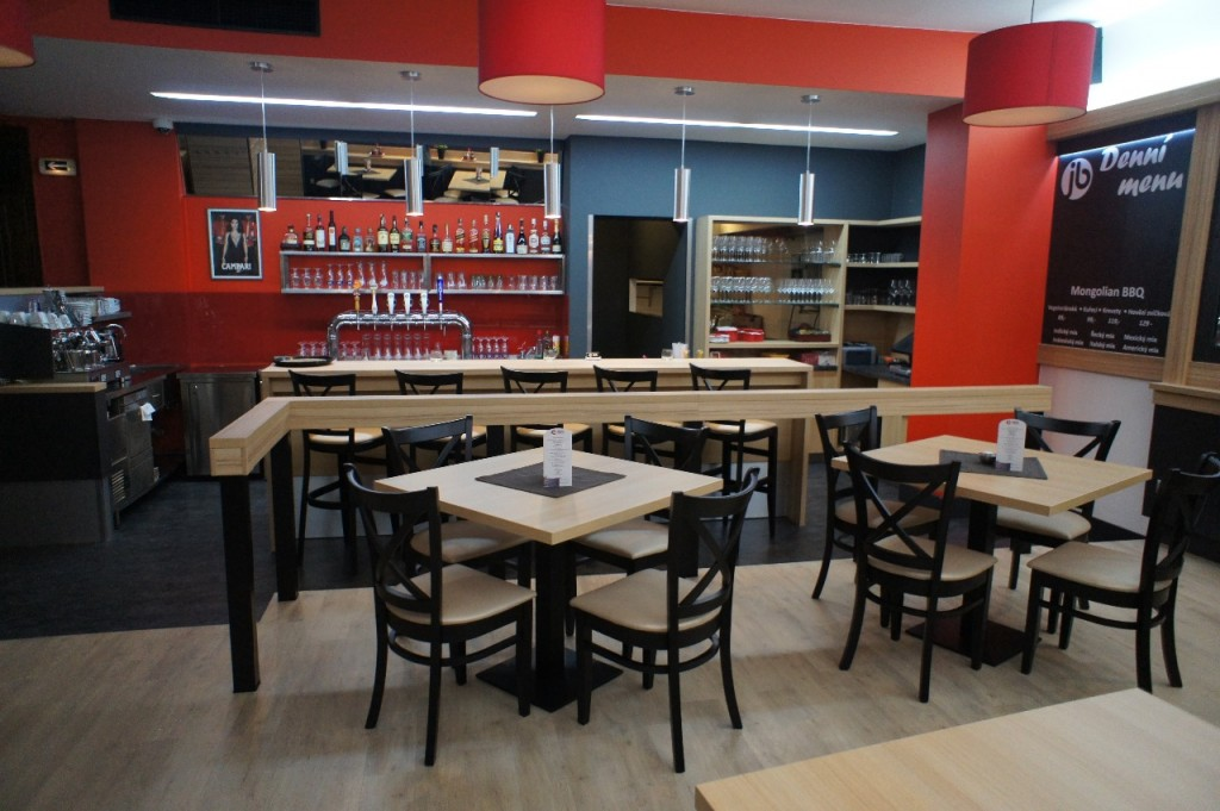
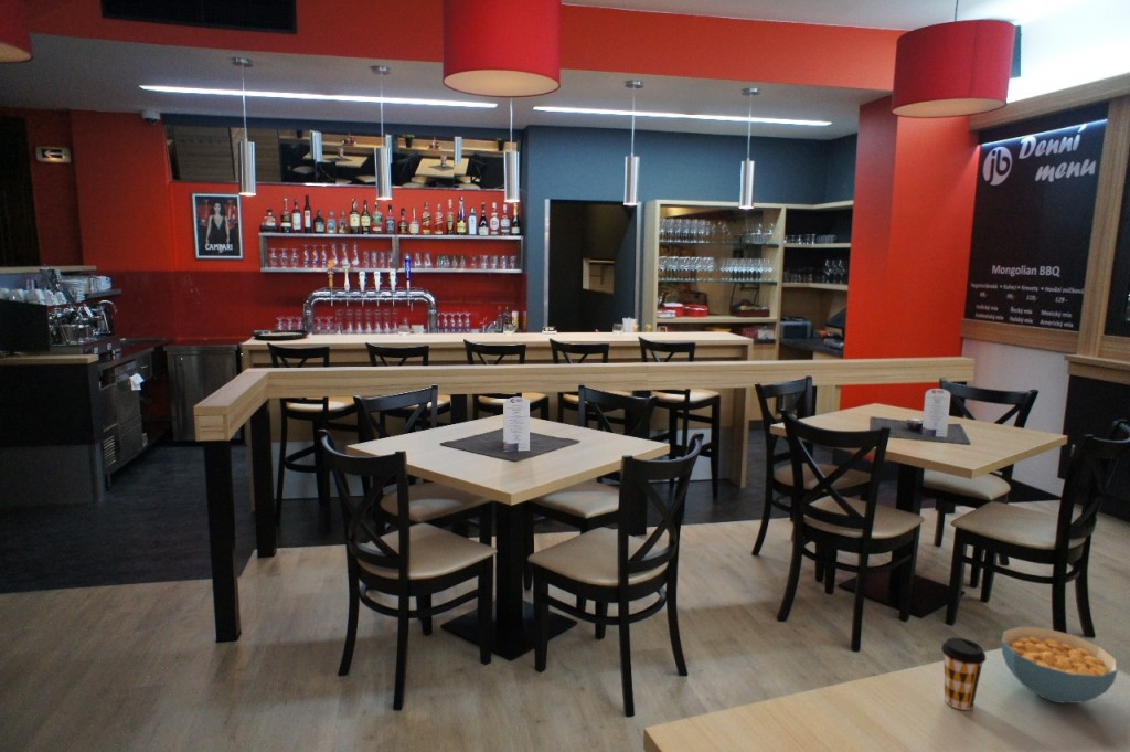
+ cereal bowl [1000,626,1119,705]
+ coffee cup [940,637,987,711]
